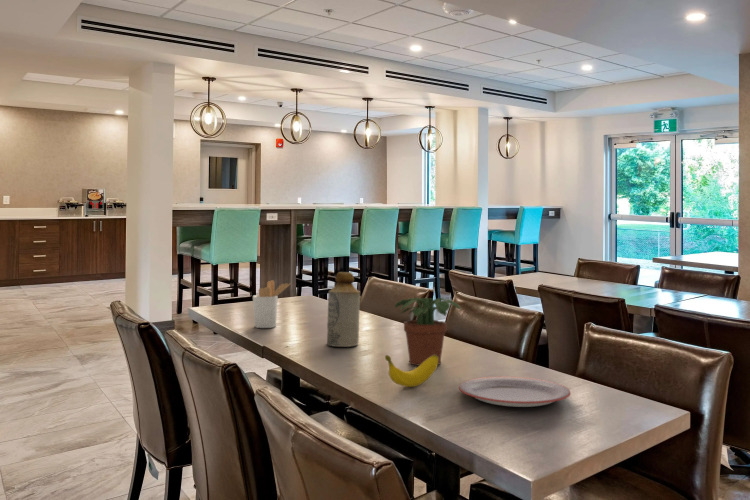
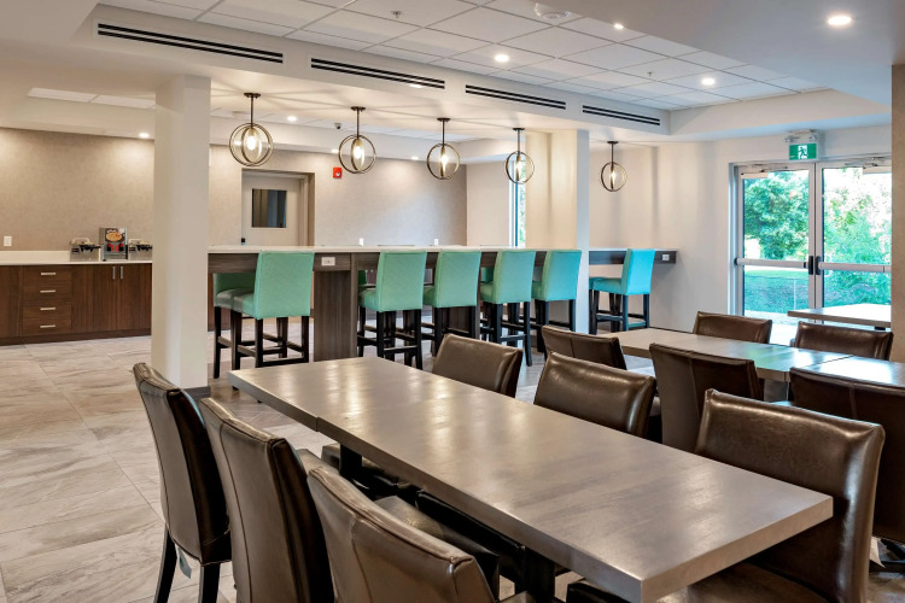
- potted plant [394,296,462,366]
- utensil holder [252,279,292,329]
- plate [458,376,572,408]
- banana [384,354,438,388]
- bottle [326,271,361,348]
